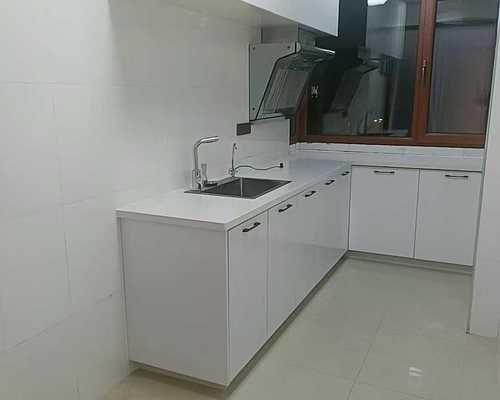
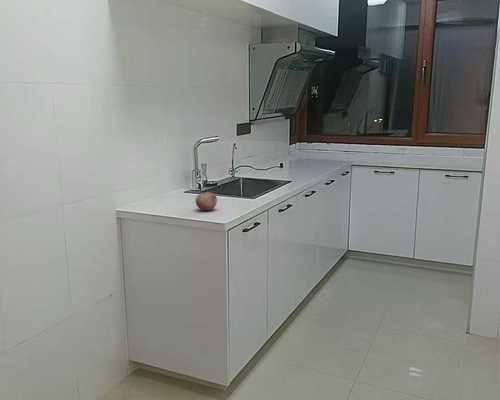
+ fruit [195,191,218,211]
